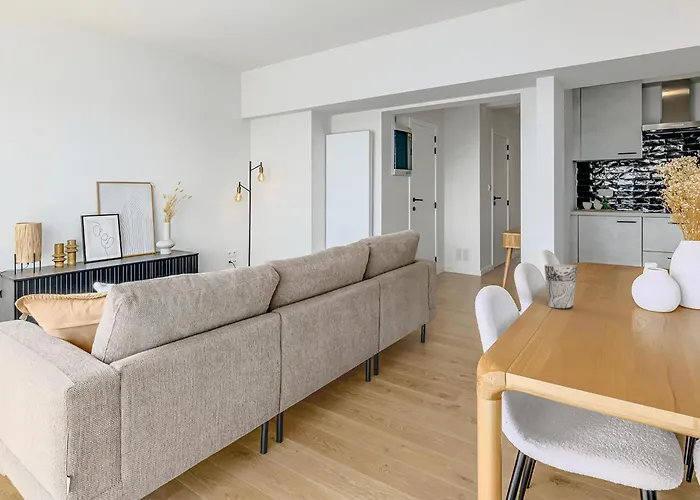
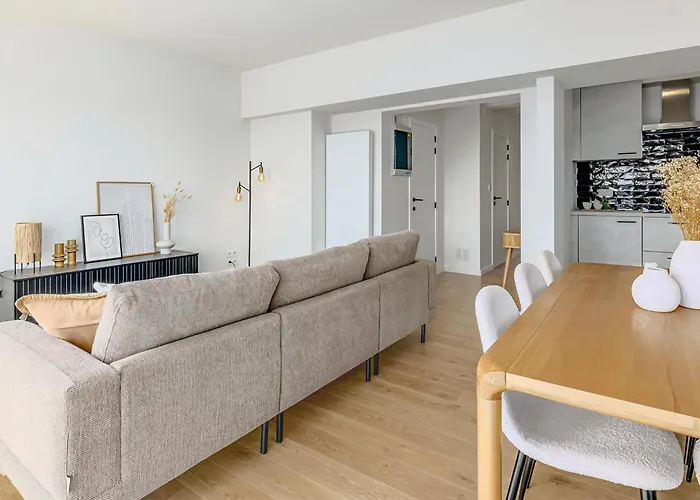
- cup [544,263,579,309]
